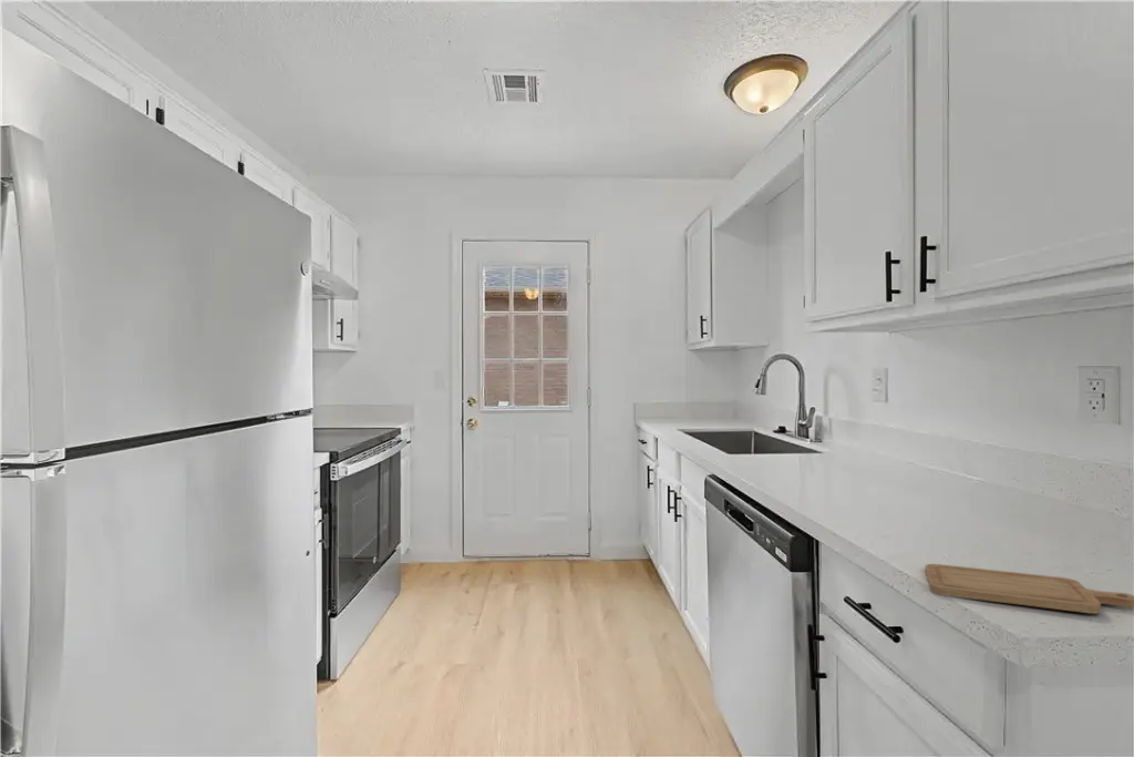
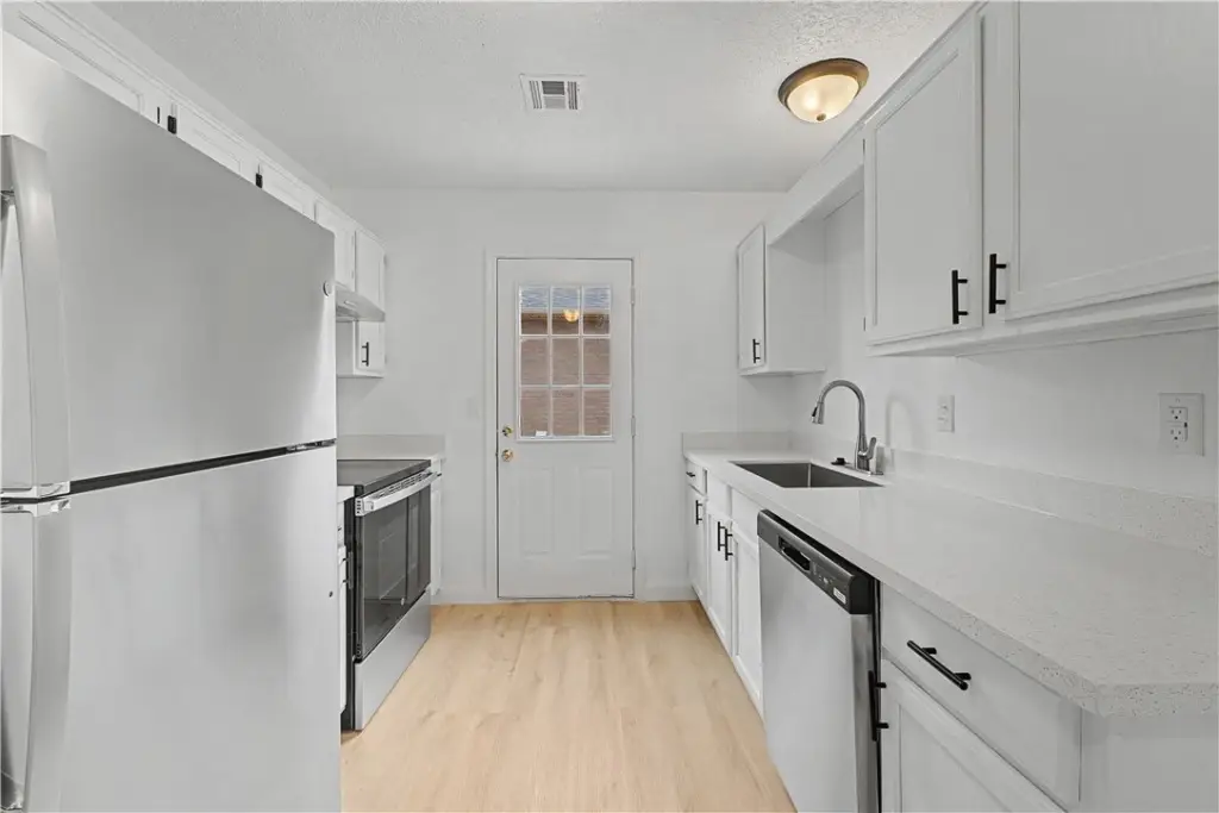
- chopping board [924,563,1134,615]
